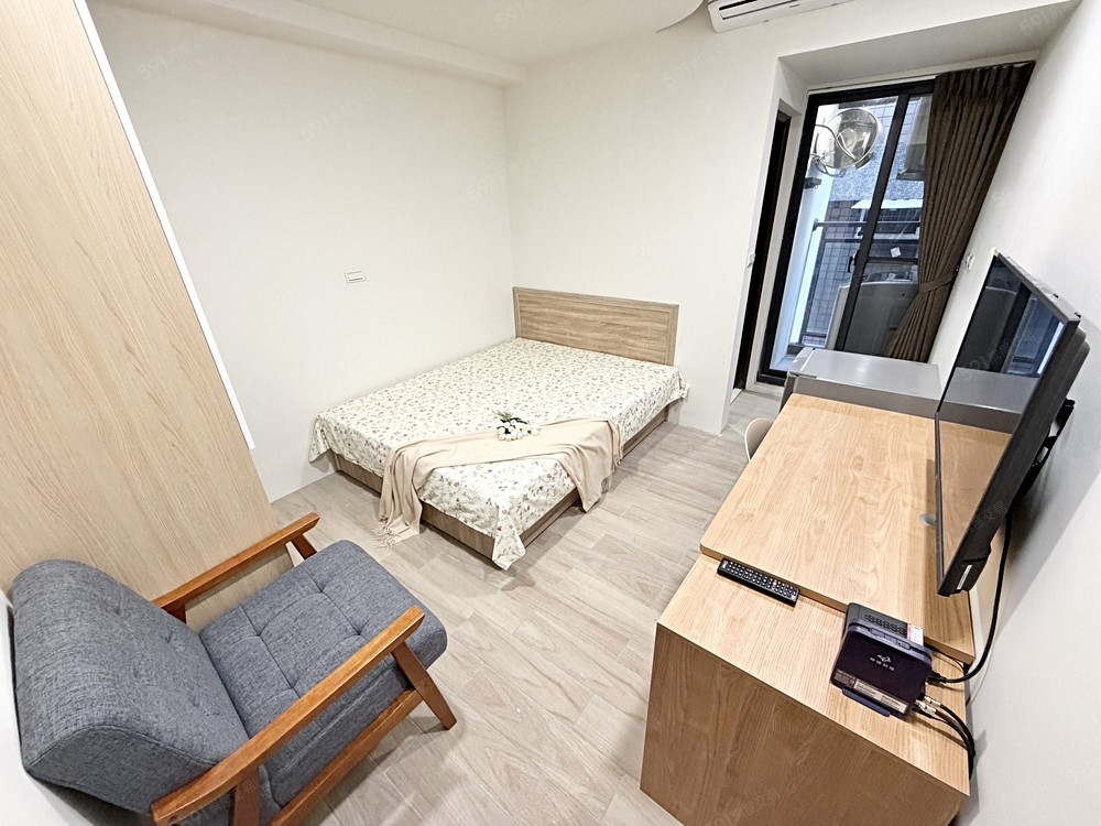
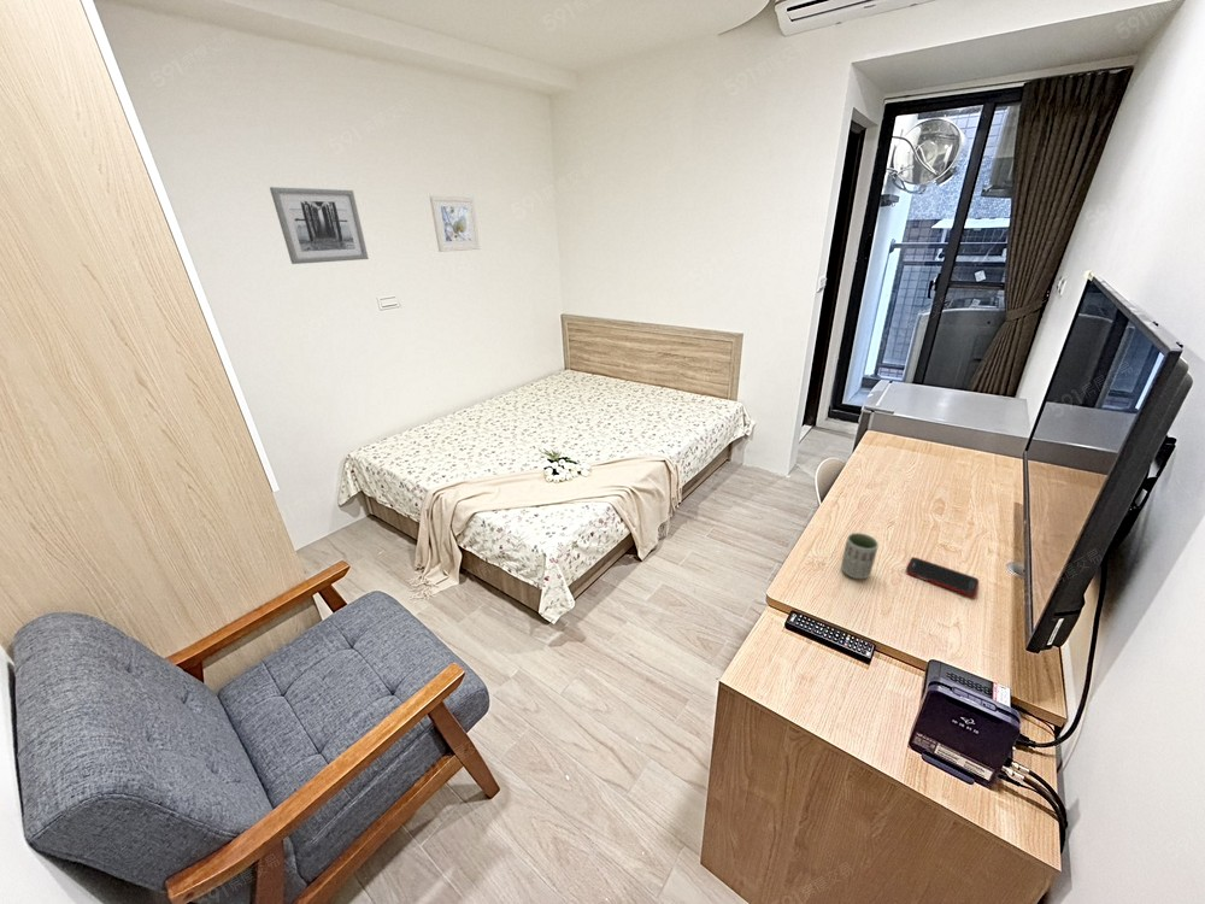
+ wall art [269,186,370,265]
+ cell phone [905,556,980,598]
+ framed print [429,194,481,253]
+ cup [840,532,880,580]
